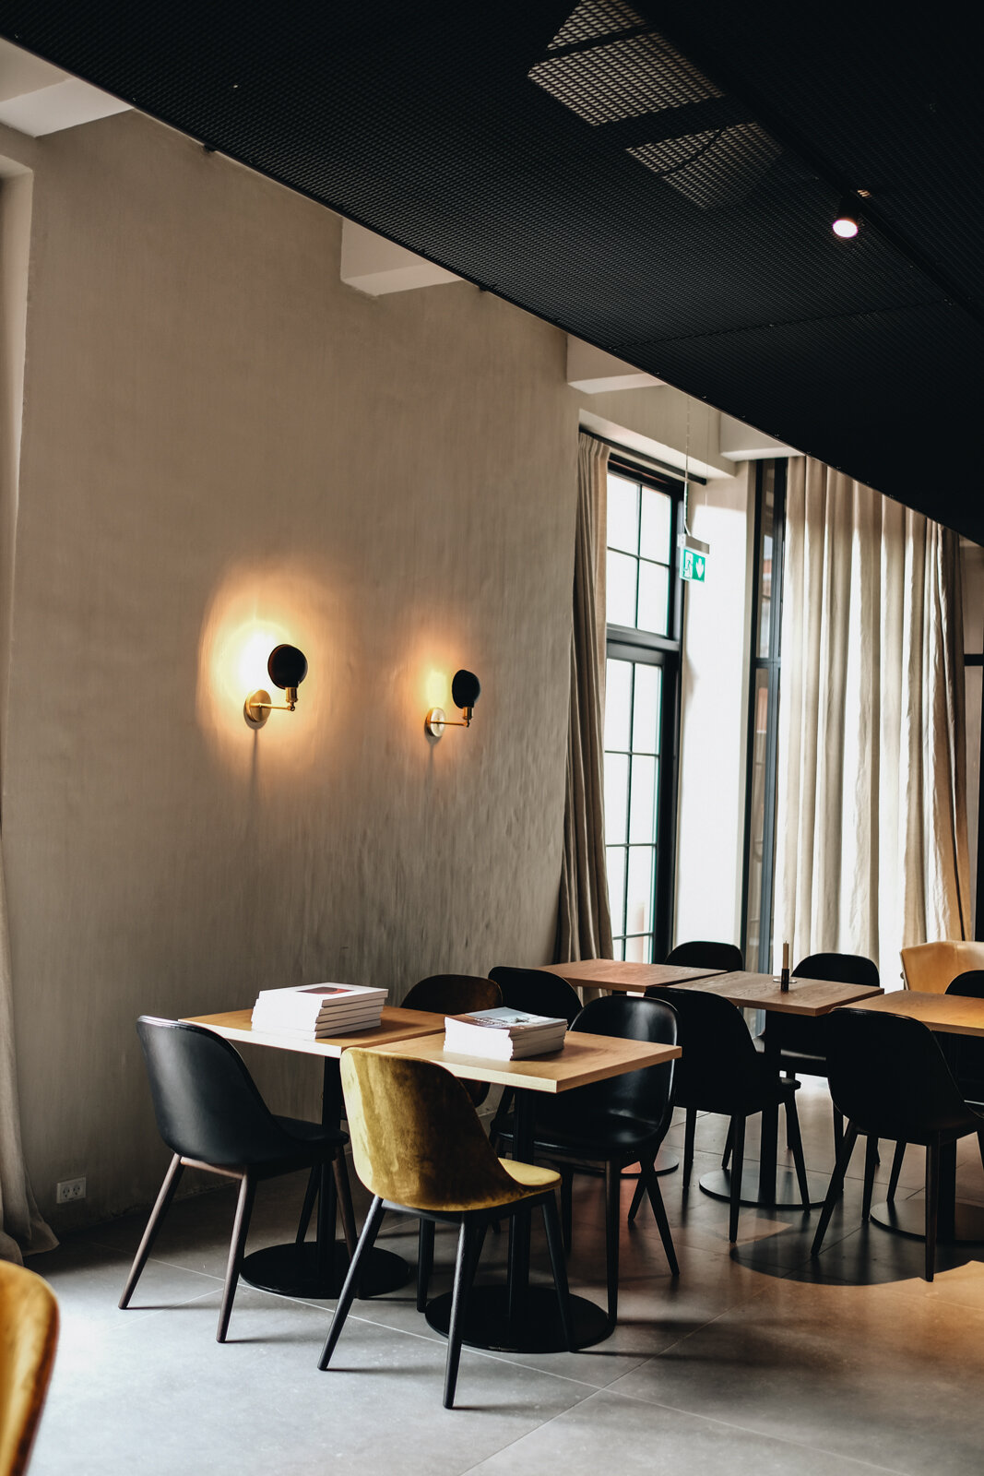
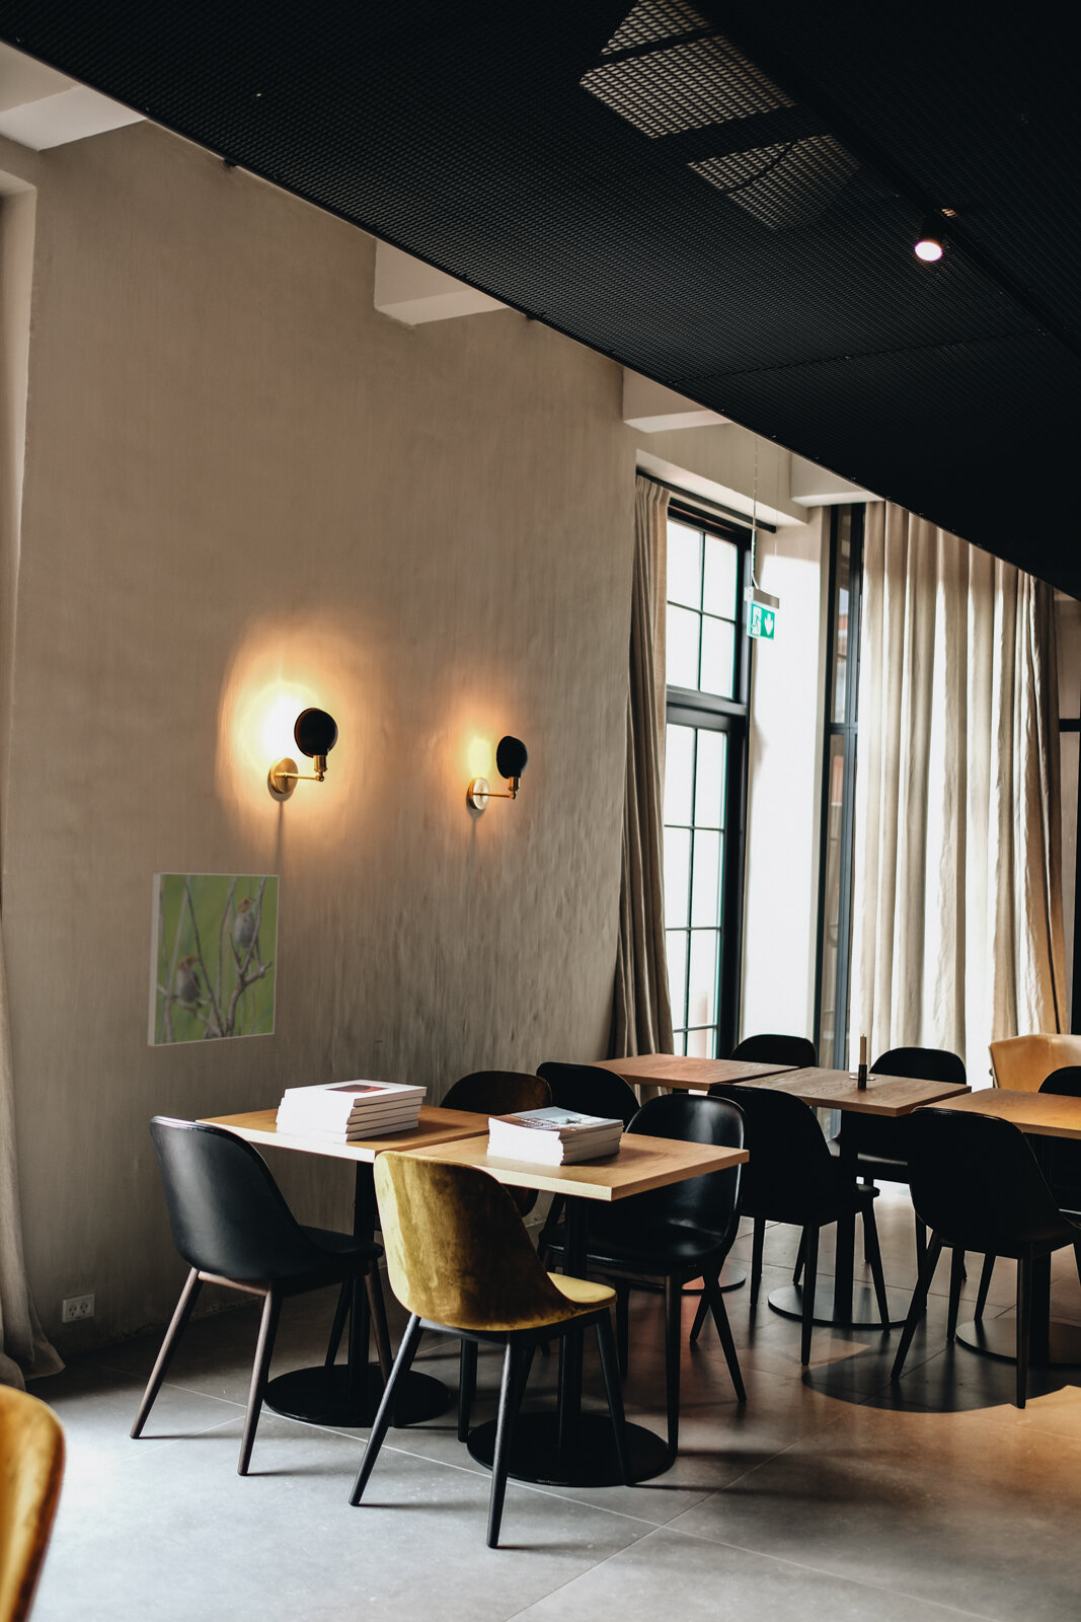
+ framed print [146,871,280,1048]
